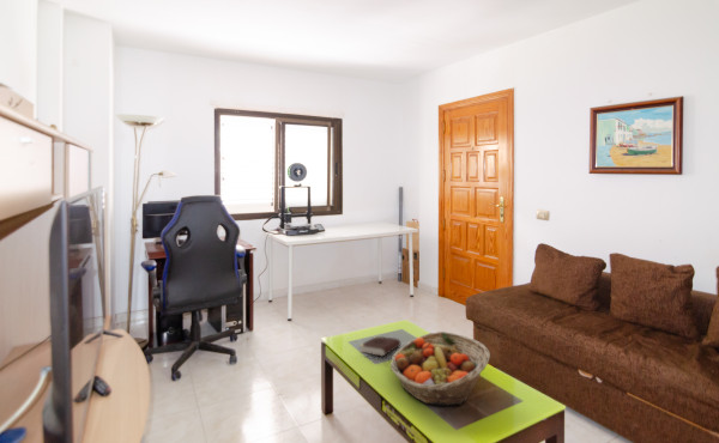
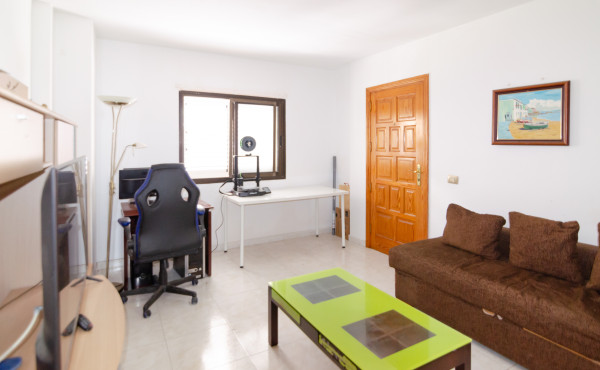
- book [358,335,401,358]
- fruit basket [389,330,491,407]
